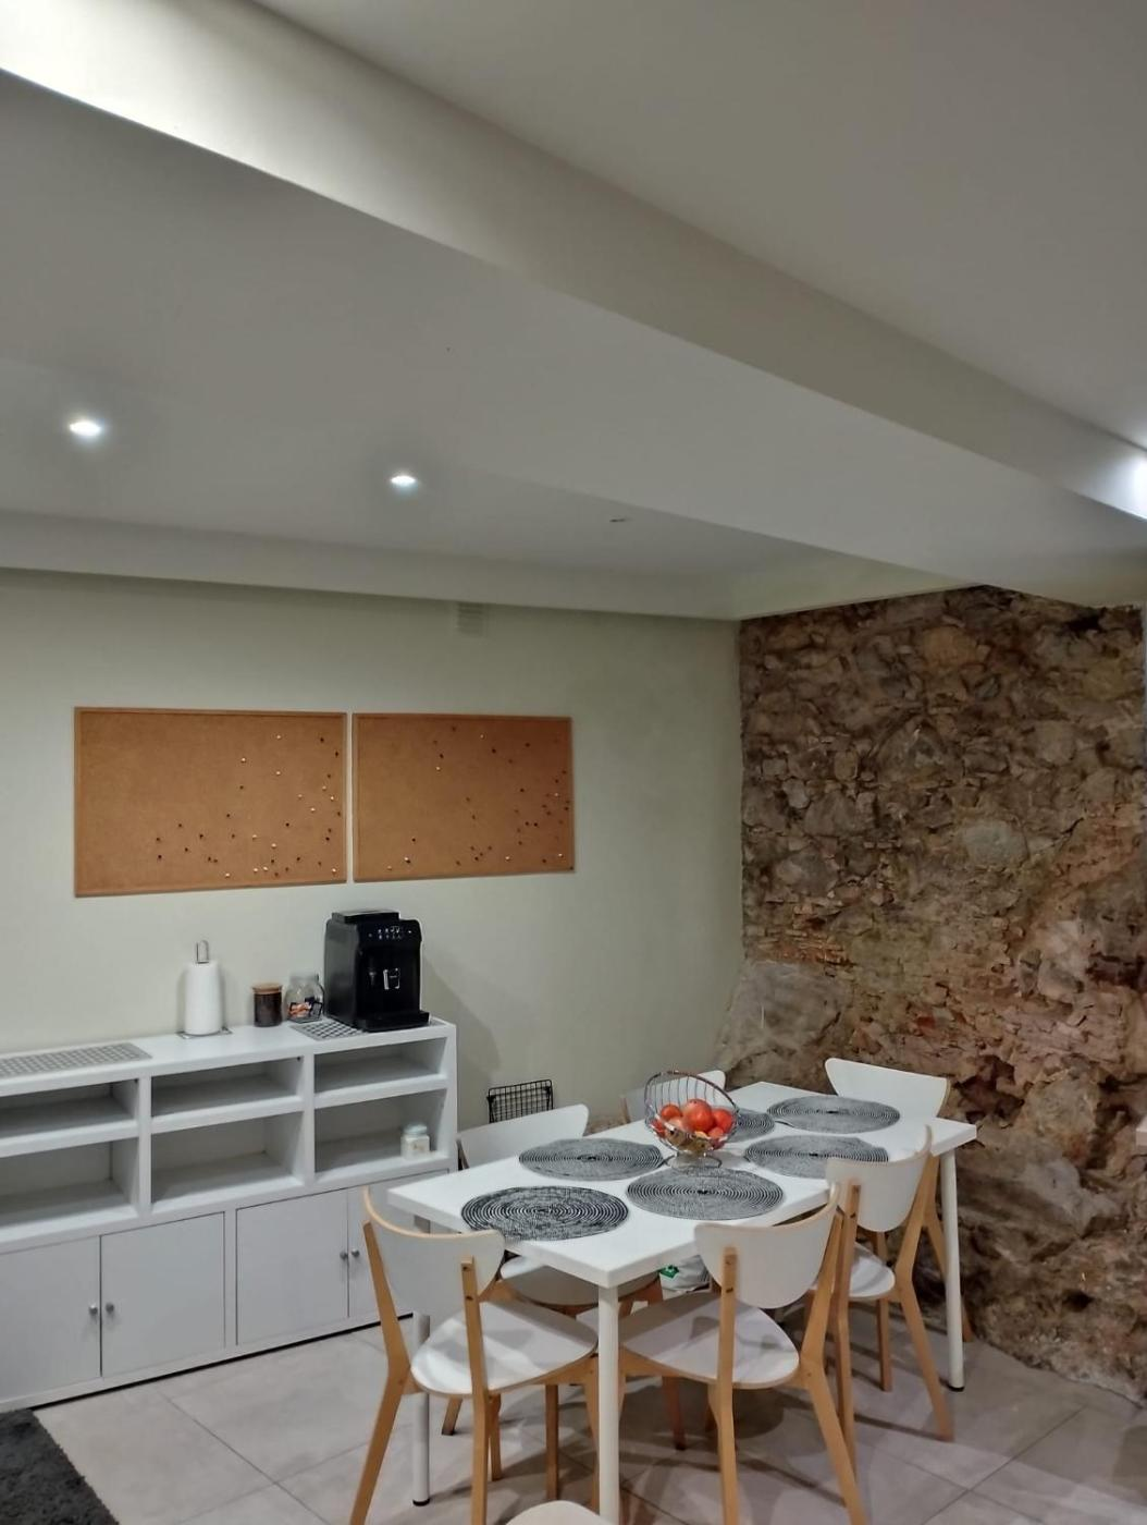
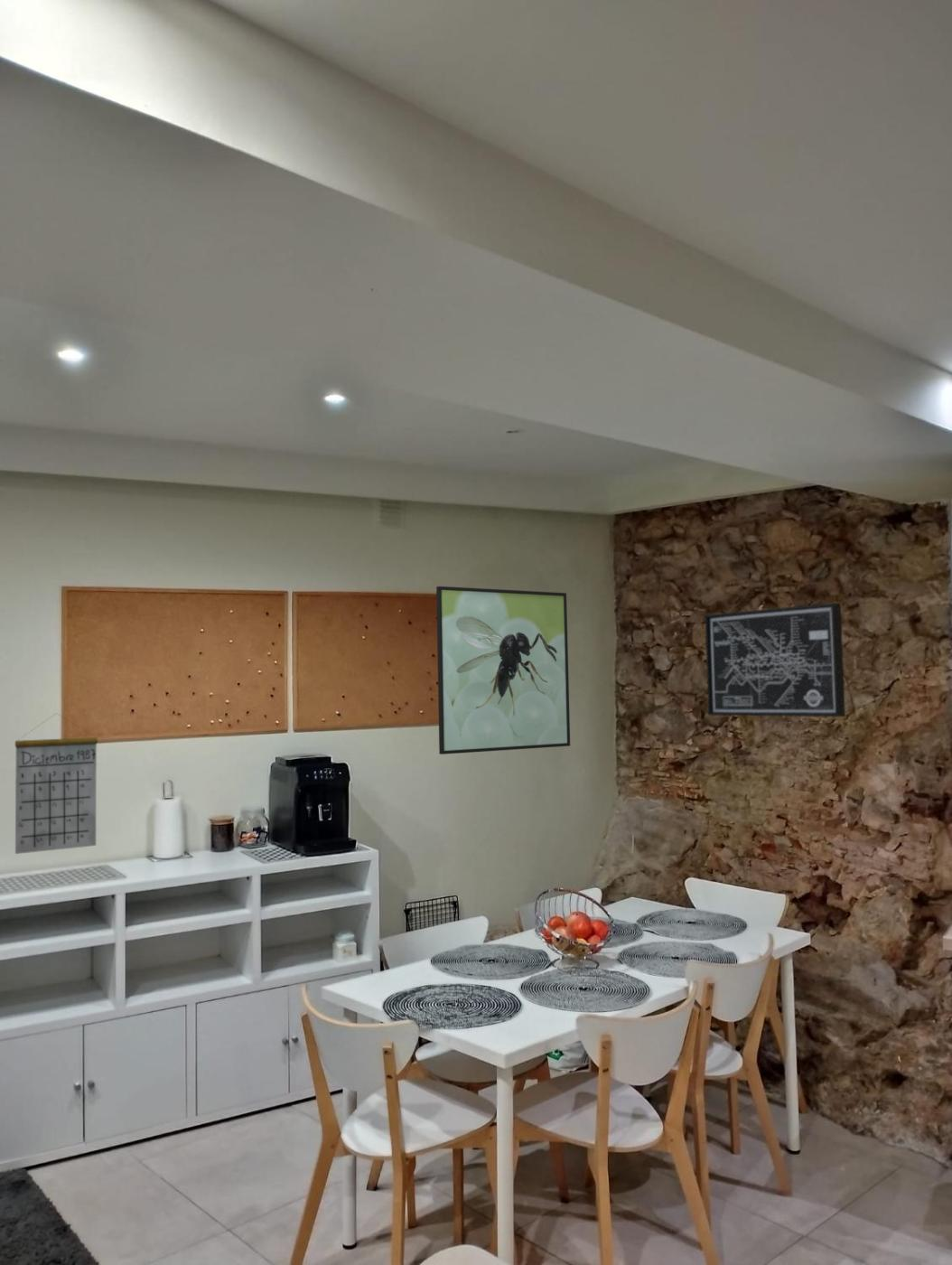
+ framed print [435,586,571,755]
+ calendar [14,712,98,855]
+ wall art [705,602,846,717]
